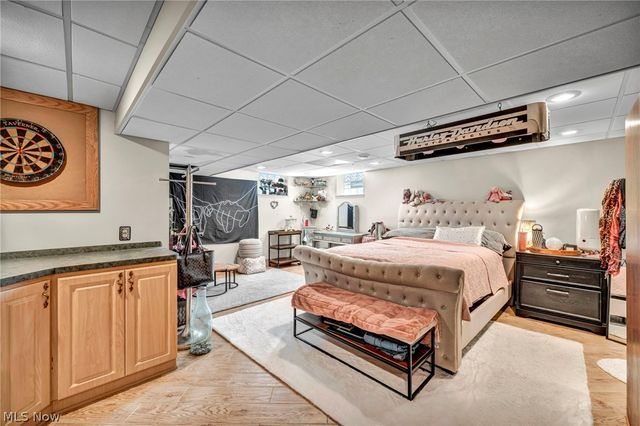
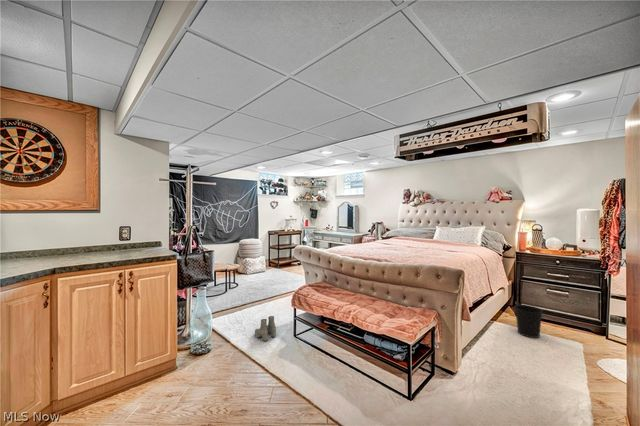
+ boots [254,315,277,342]
+ wastebasket [513,304,544,339]
